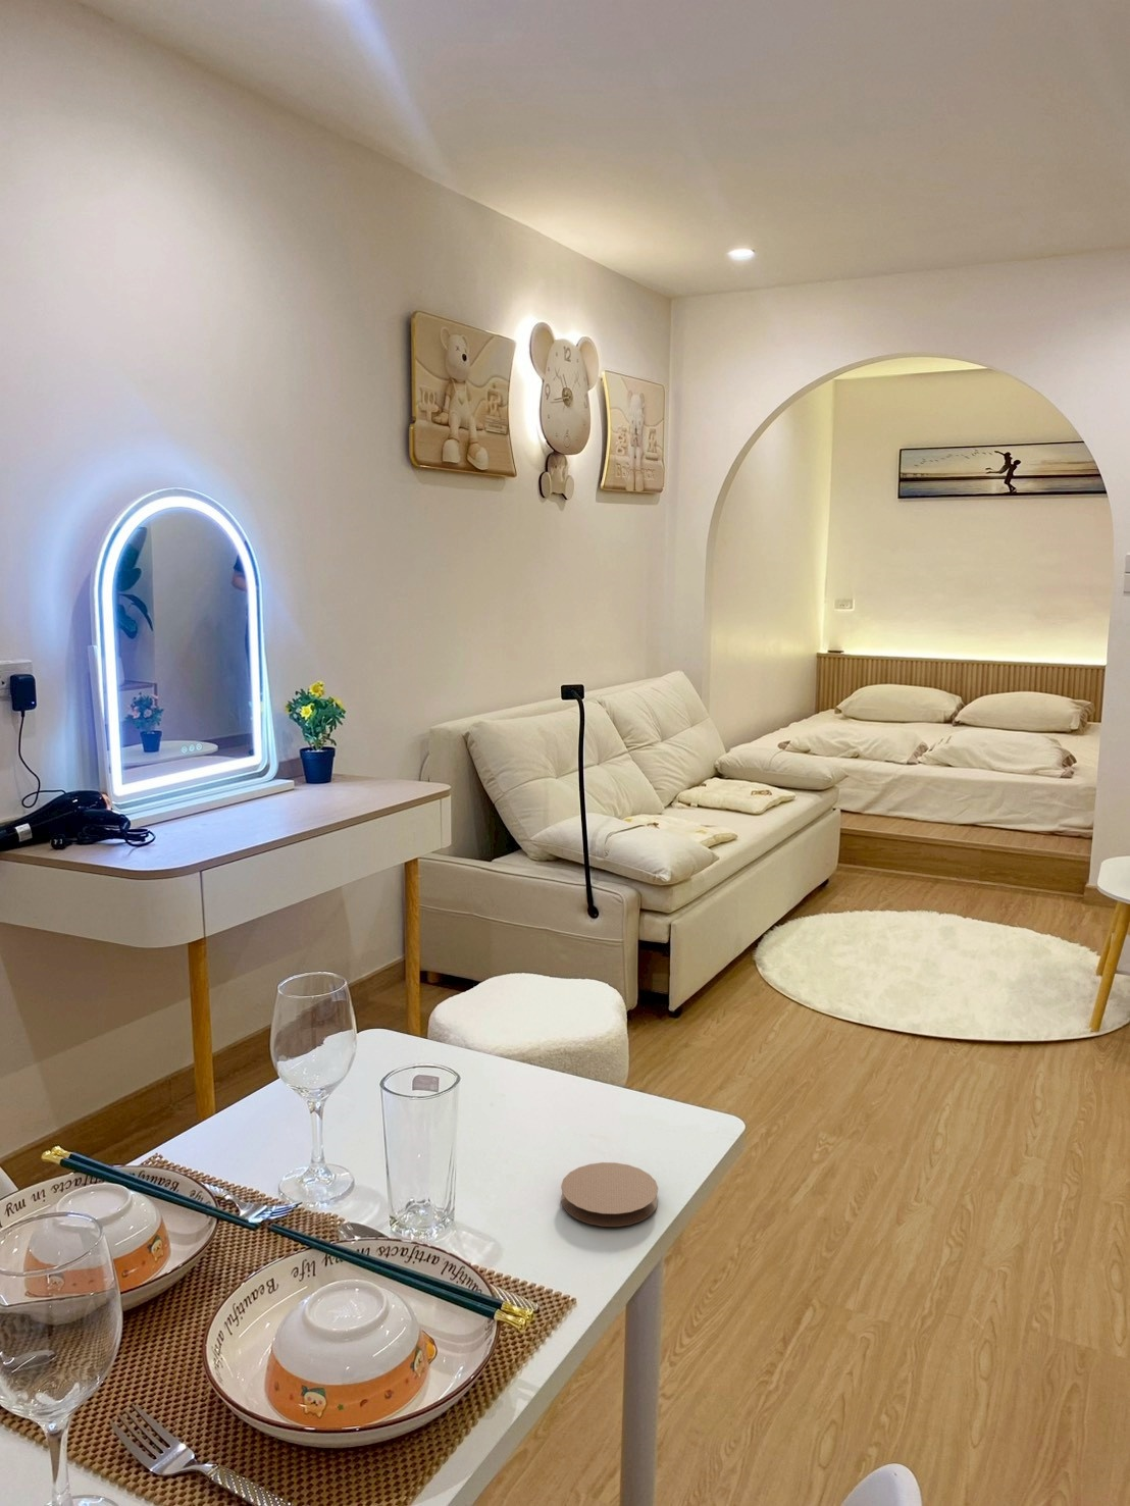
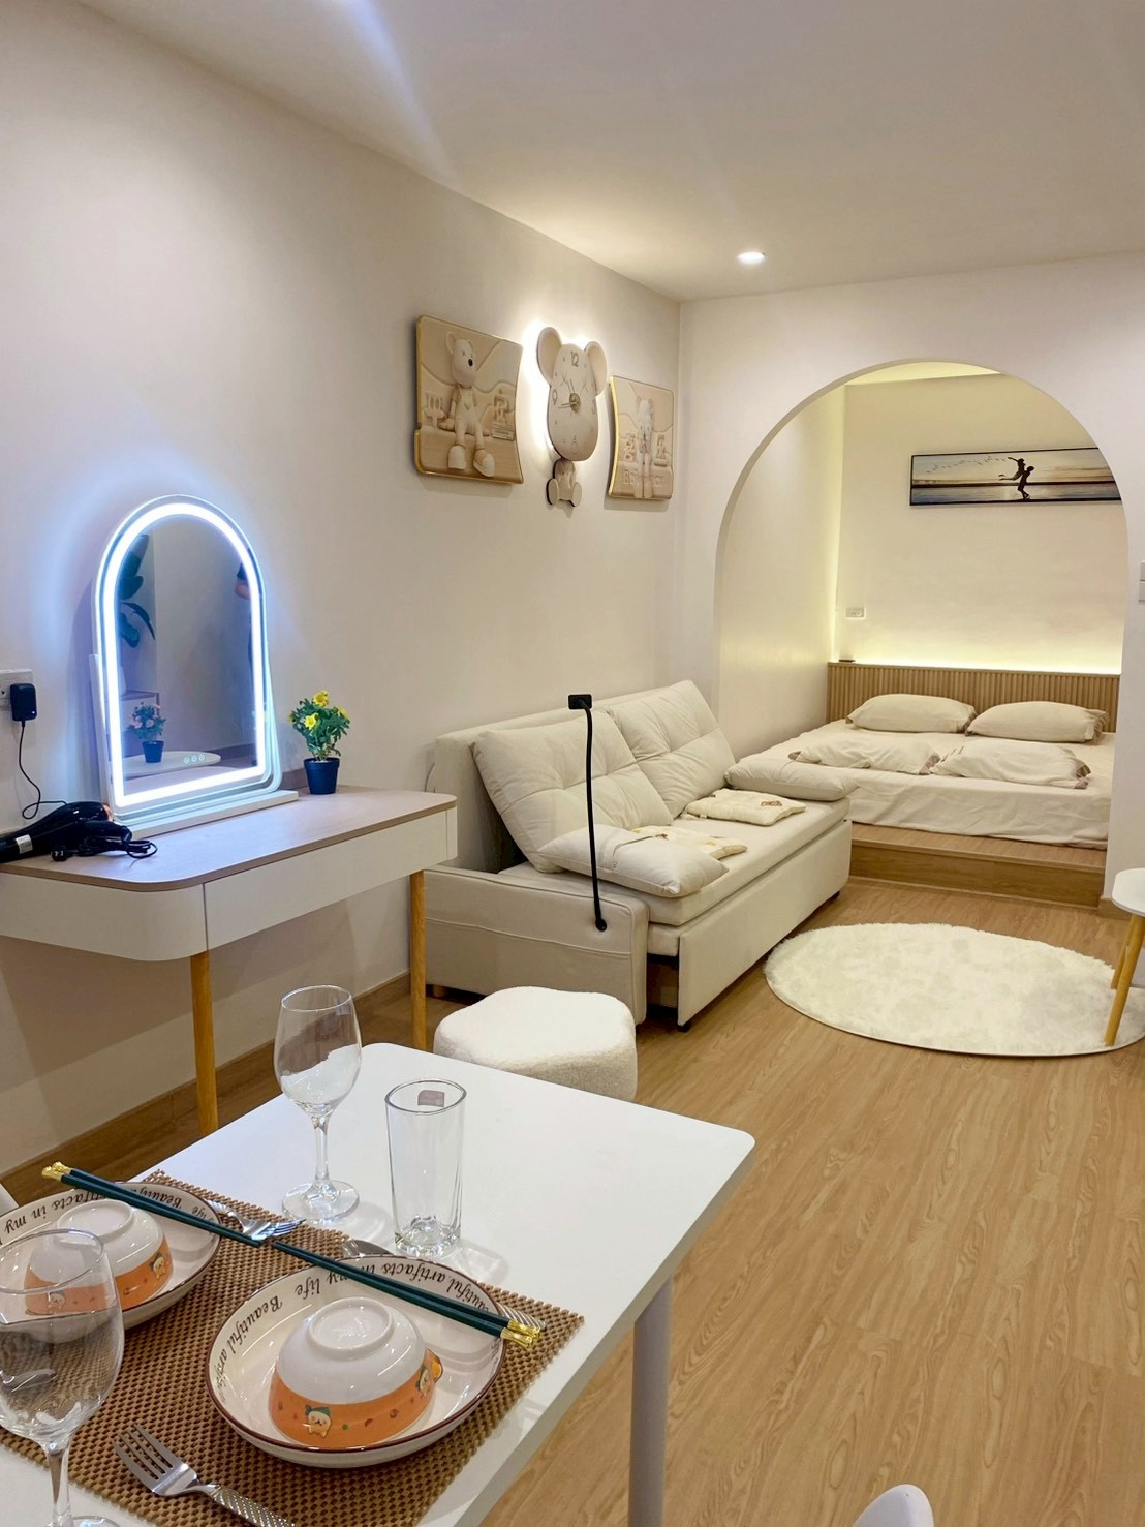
- coaster [560,1162,659,1227]
